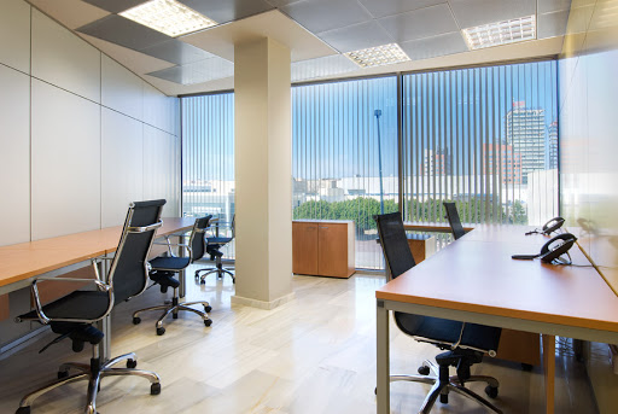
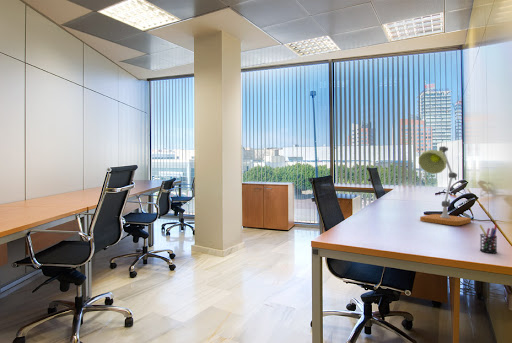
+ pen holder [478,224,498,254]
+ desk lamp [418,145,472,226]
